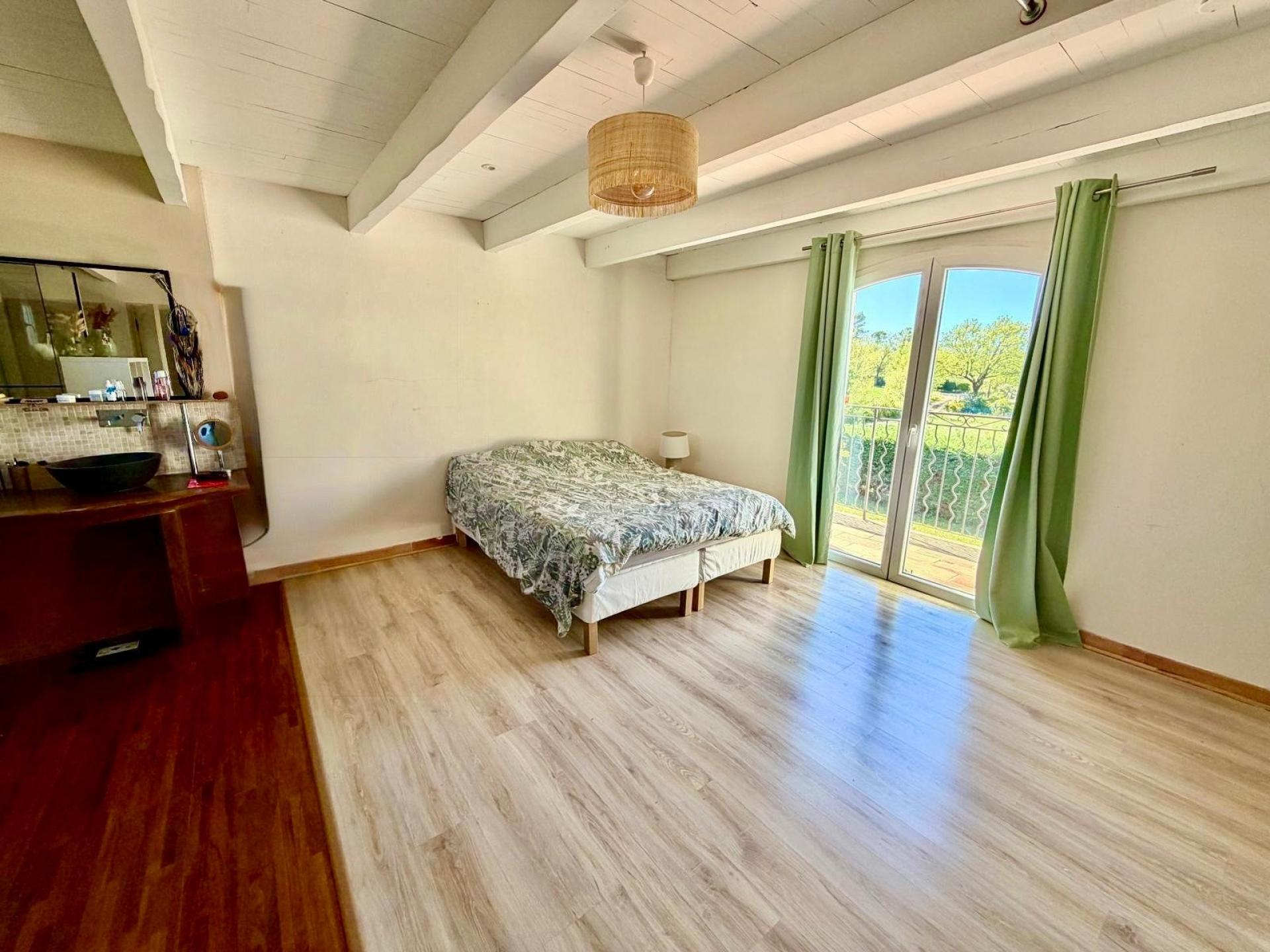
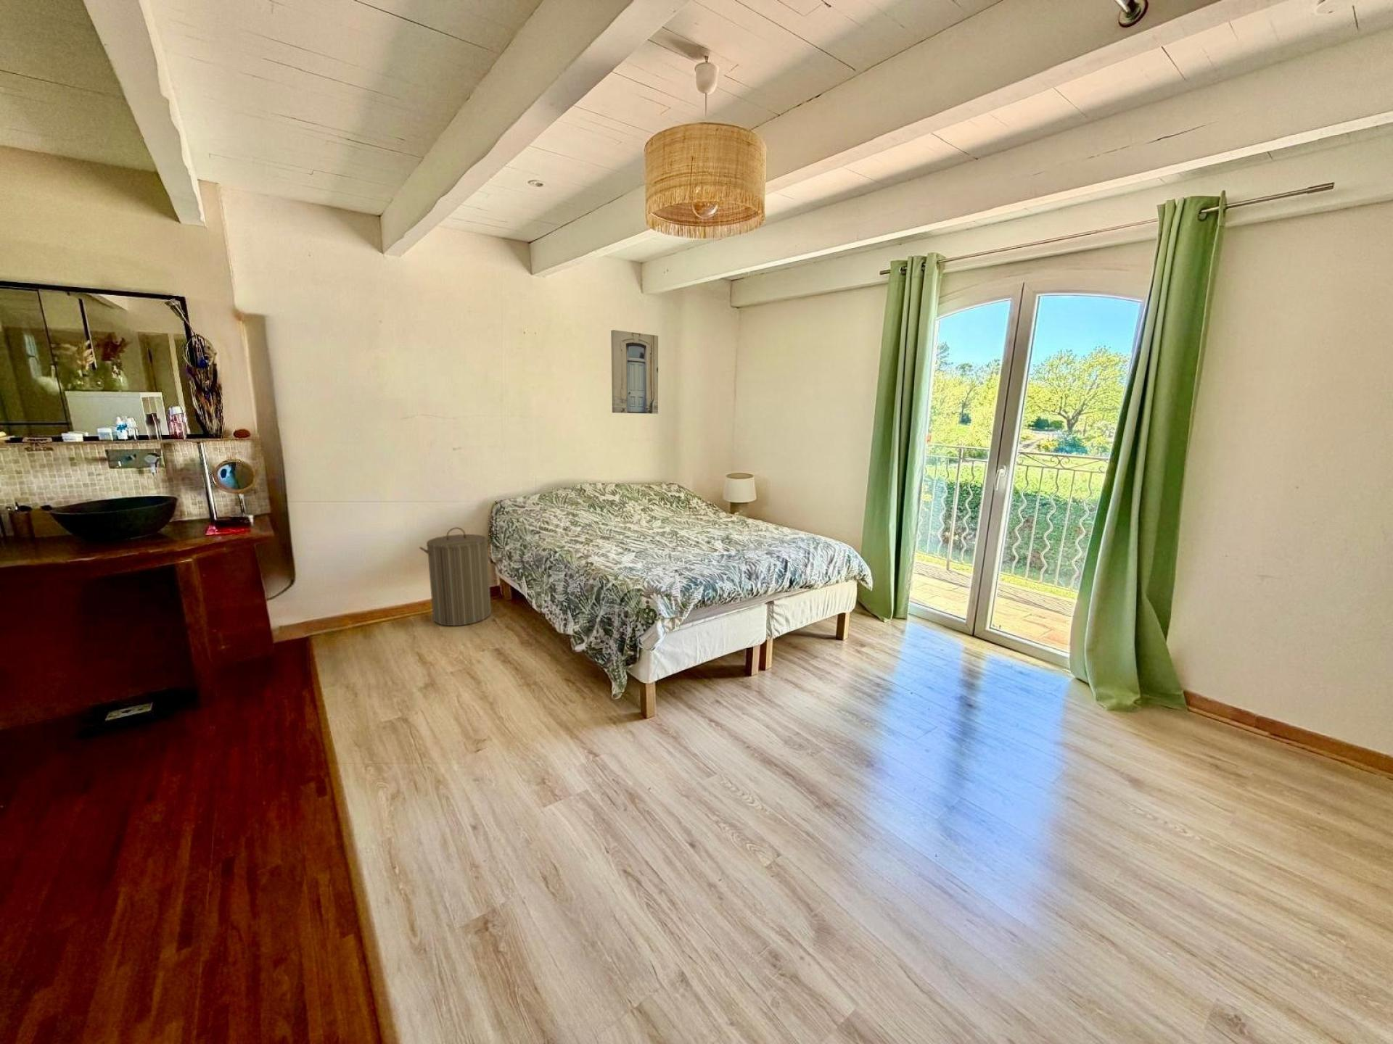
+ laundry hamper [419,526,494,626]
+ wall art [610,329,659,415]
